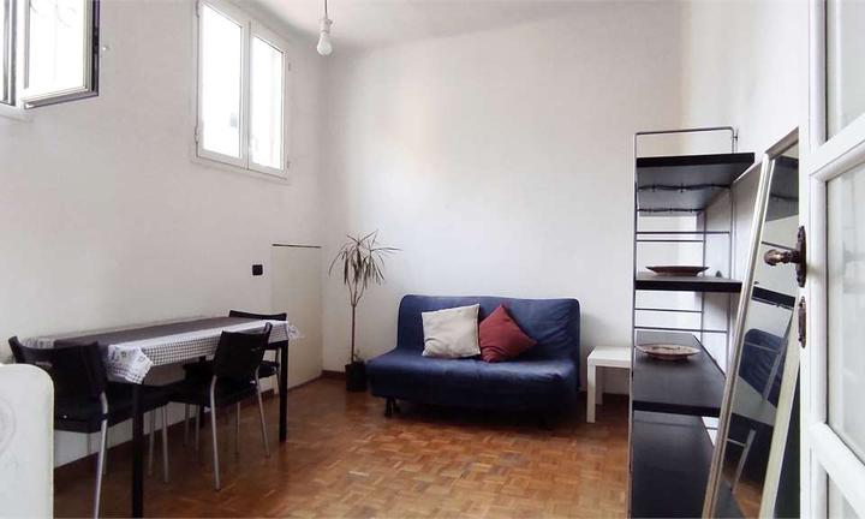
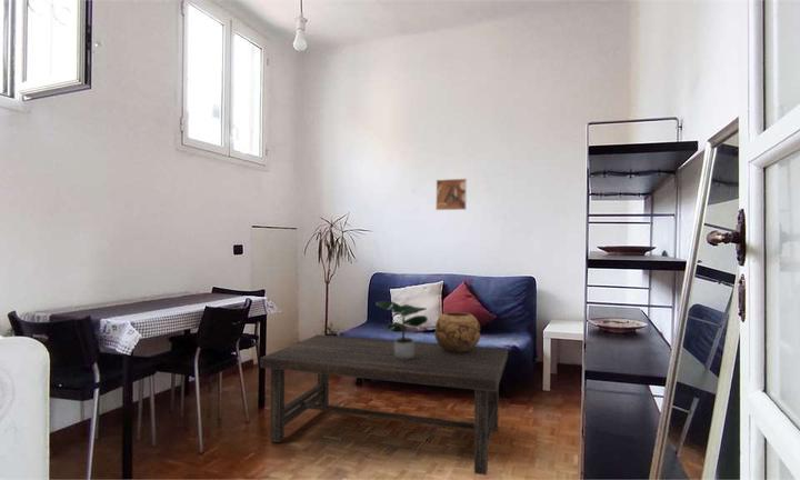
+ decorative bowl [433,311,481,352]
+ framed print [434,178,468,211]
+ potted plant [374,300,429,359]
+ coffee table [259,333,509,477]
